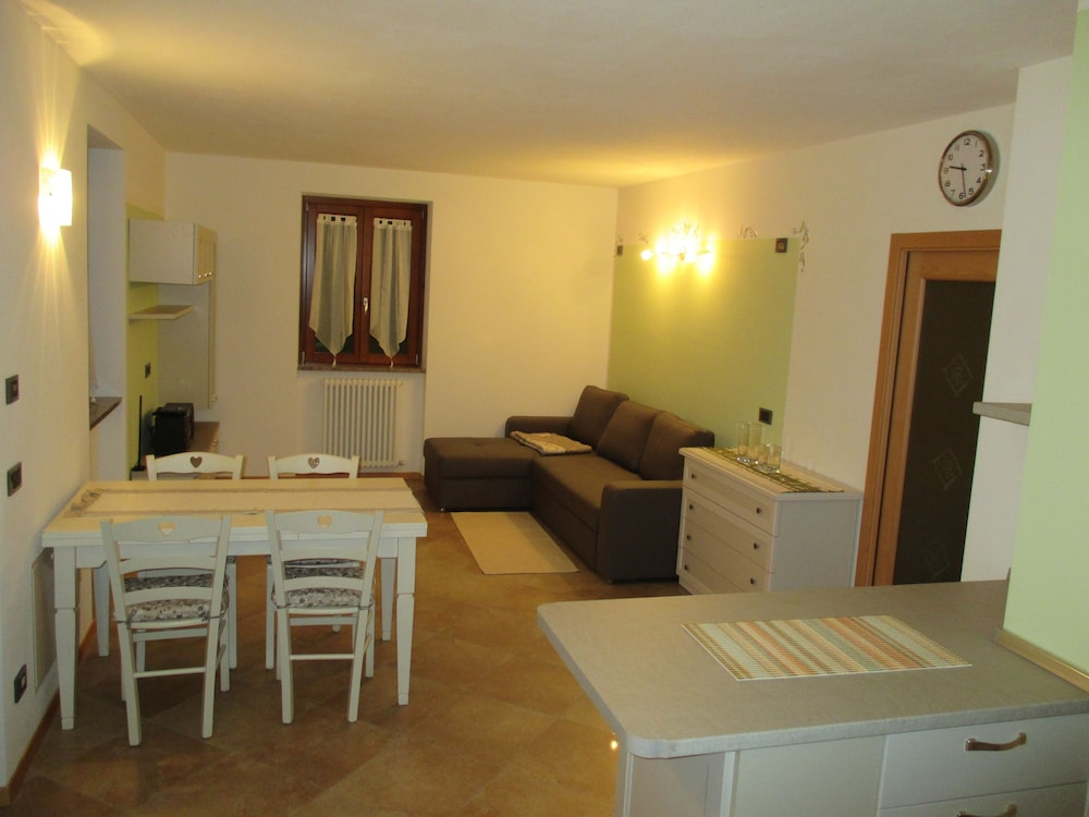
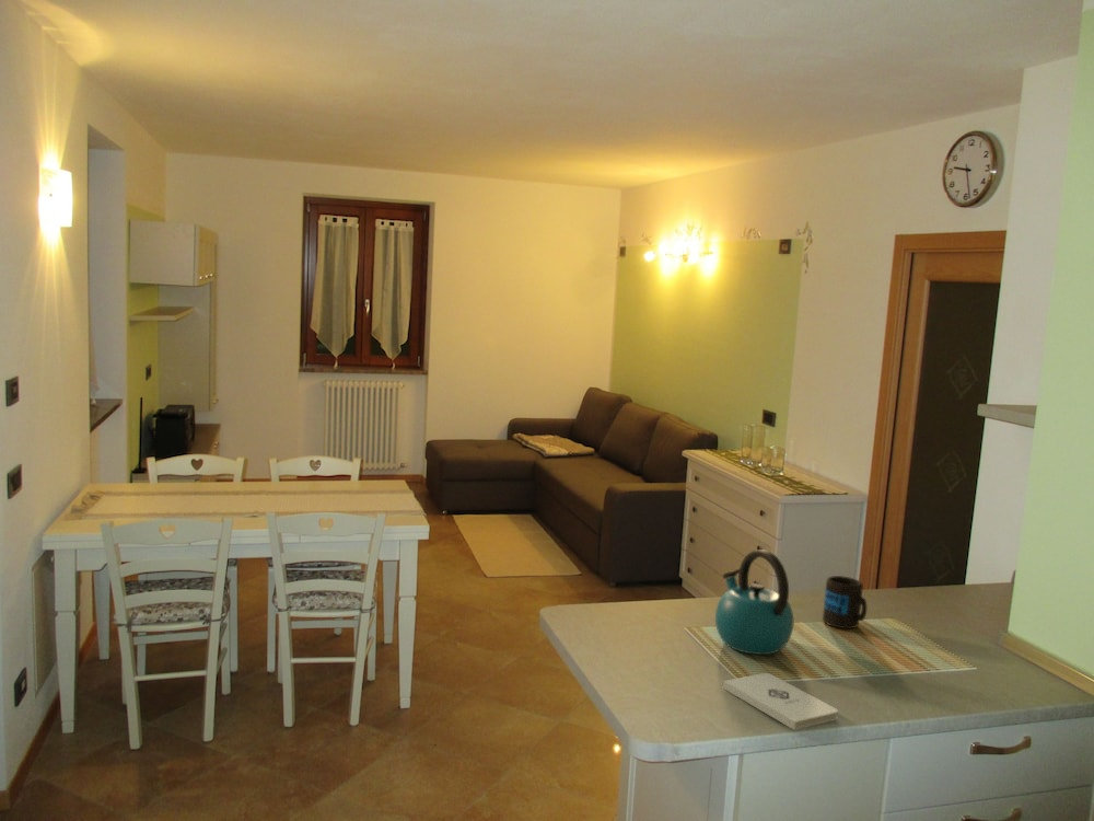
+ kettle [714,548,794,656]
+ mug [822,575,868,629]
+ notepad [722,672,839,731]
